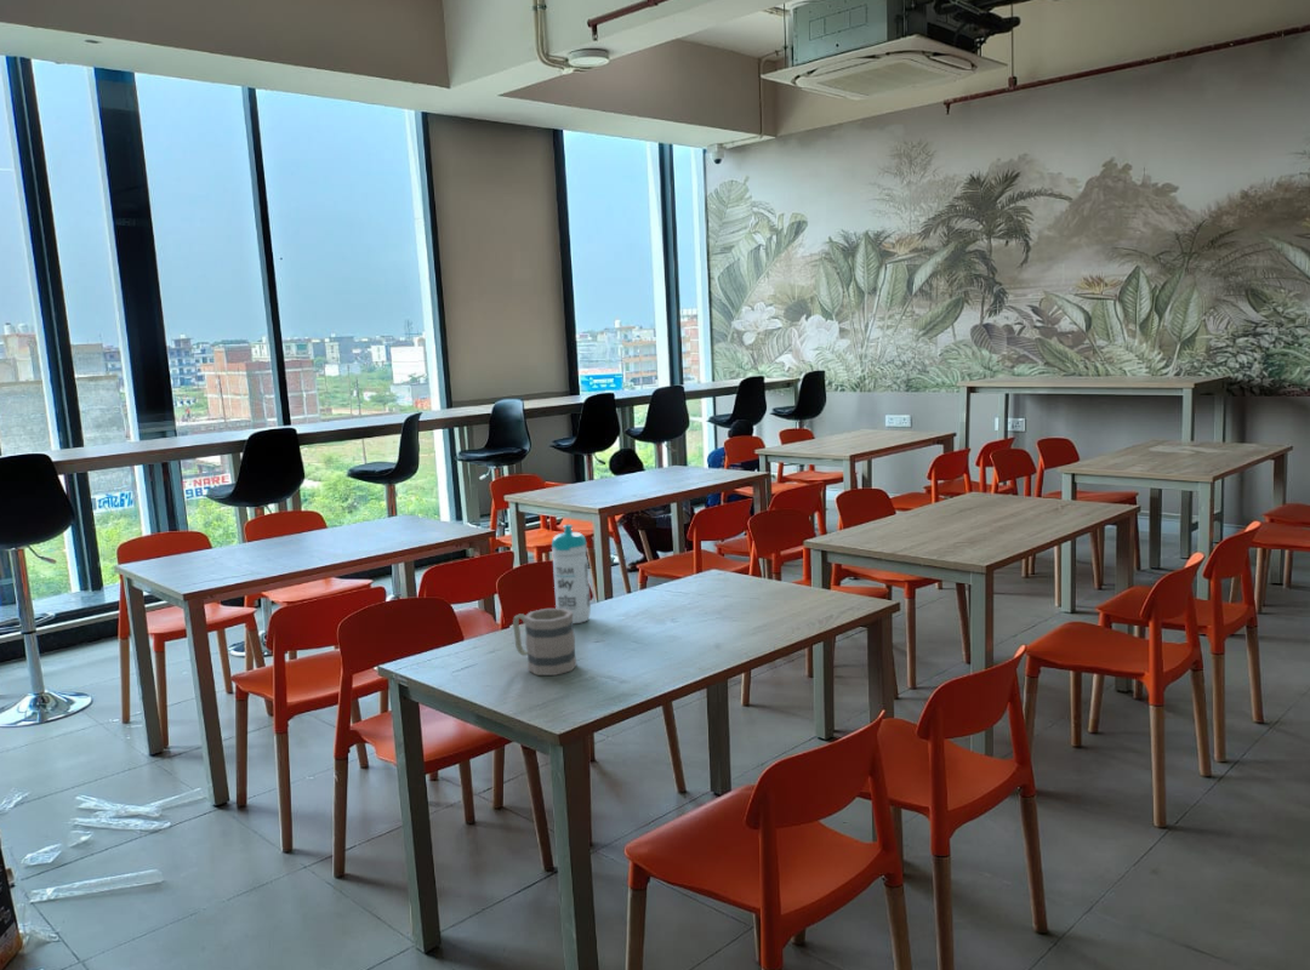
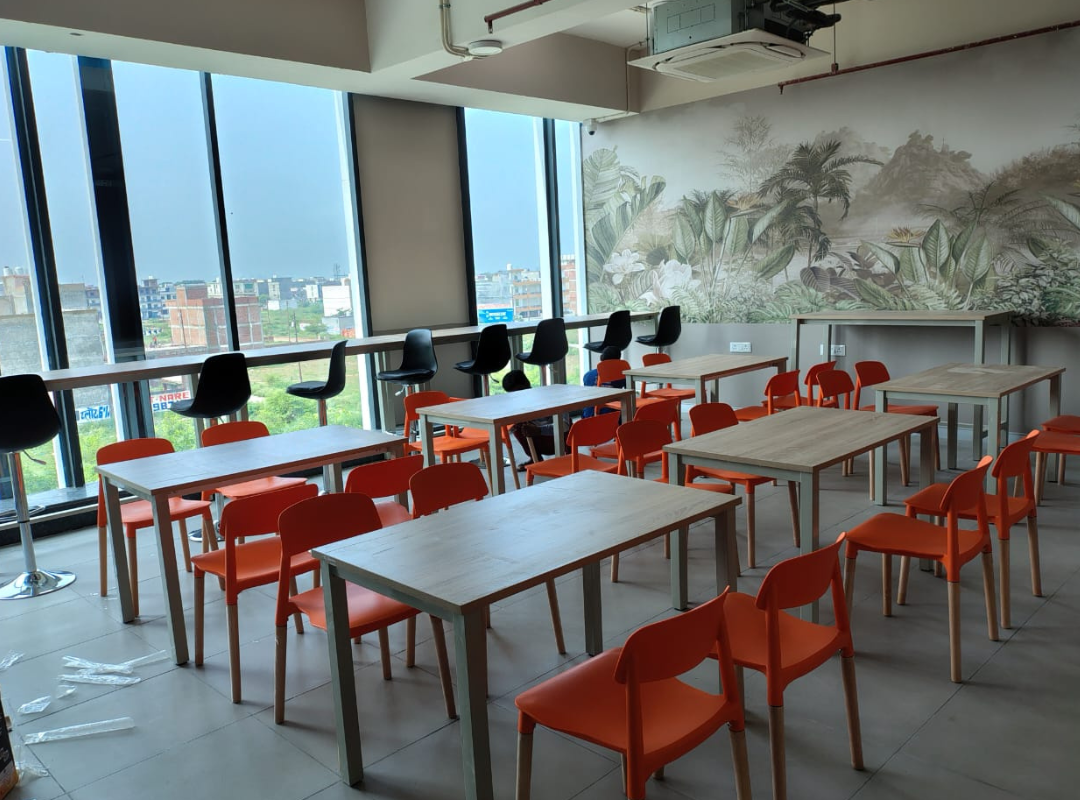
- water bottle [551,524,592,624]
- mug [512,607,577,677]
